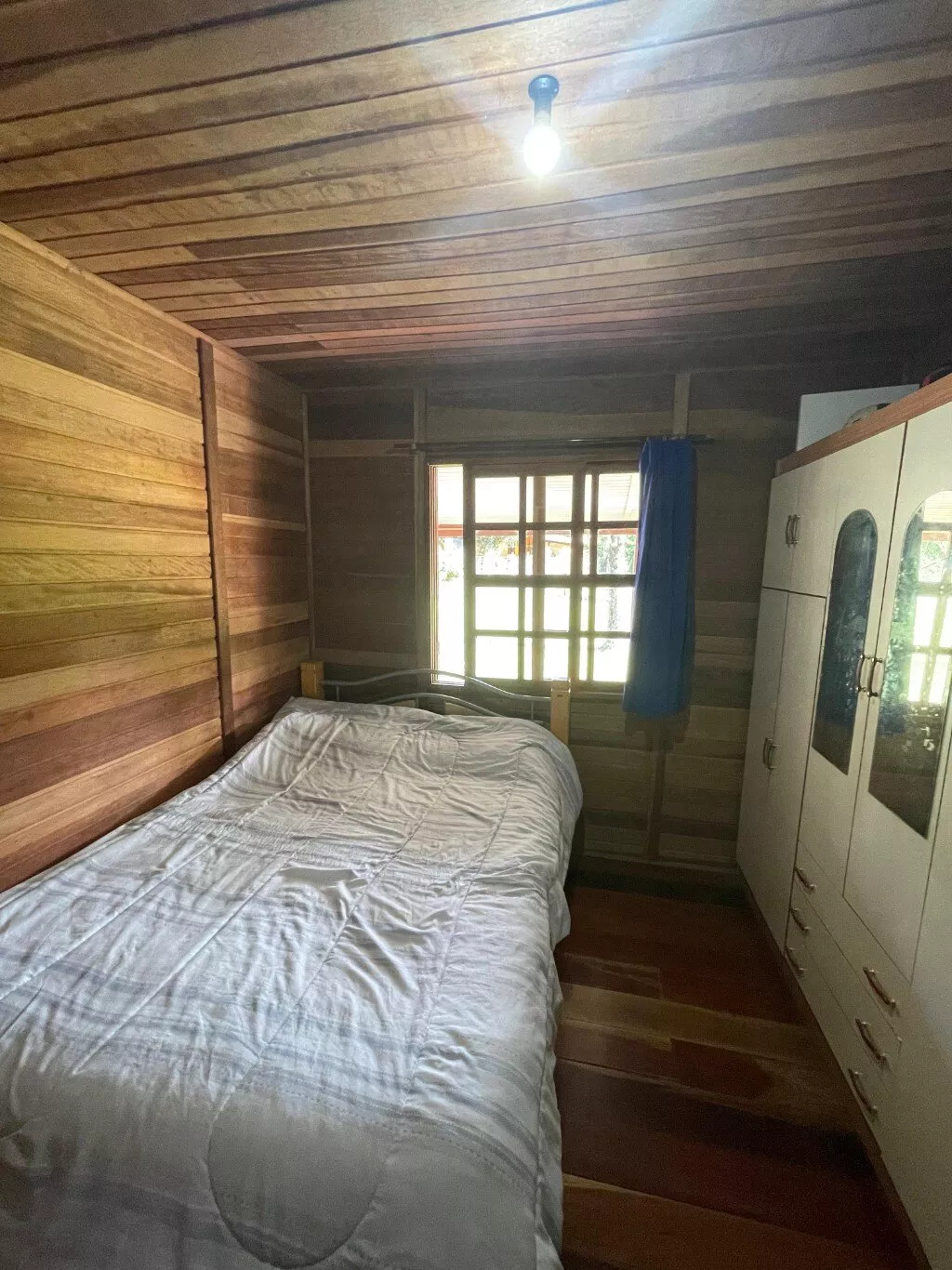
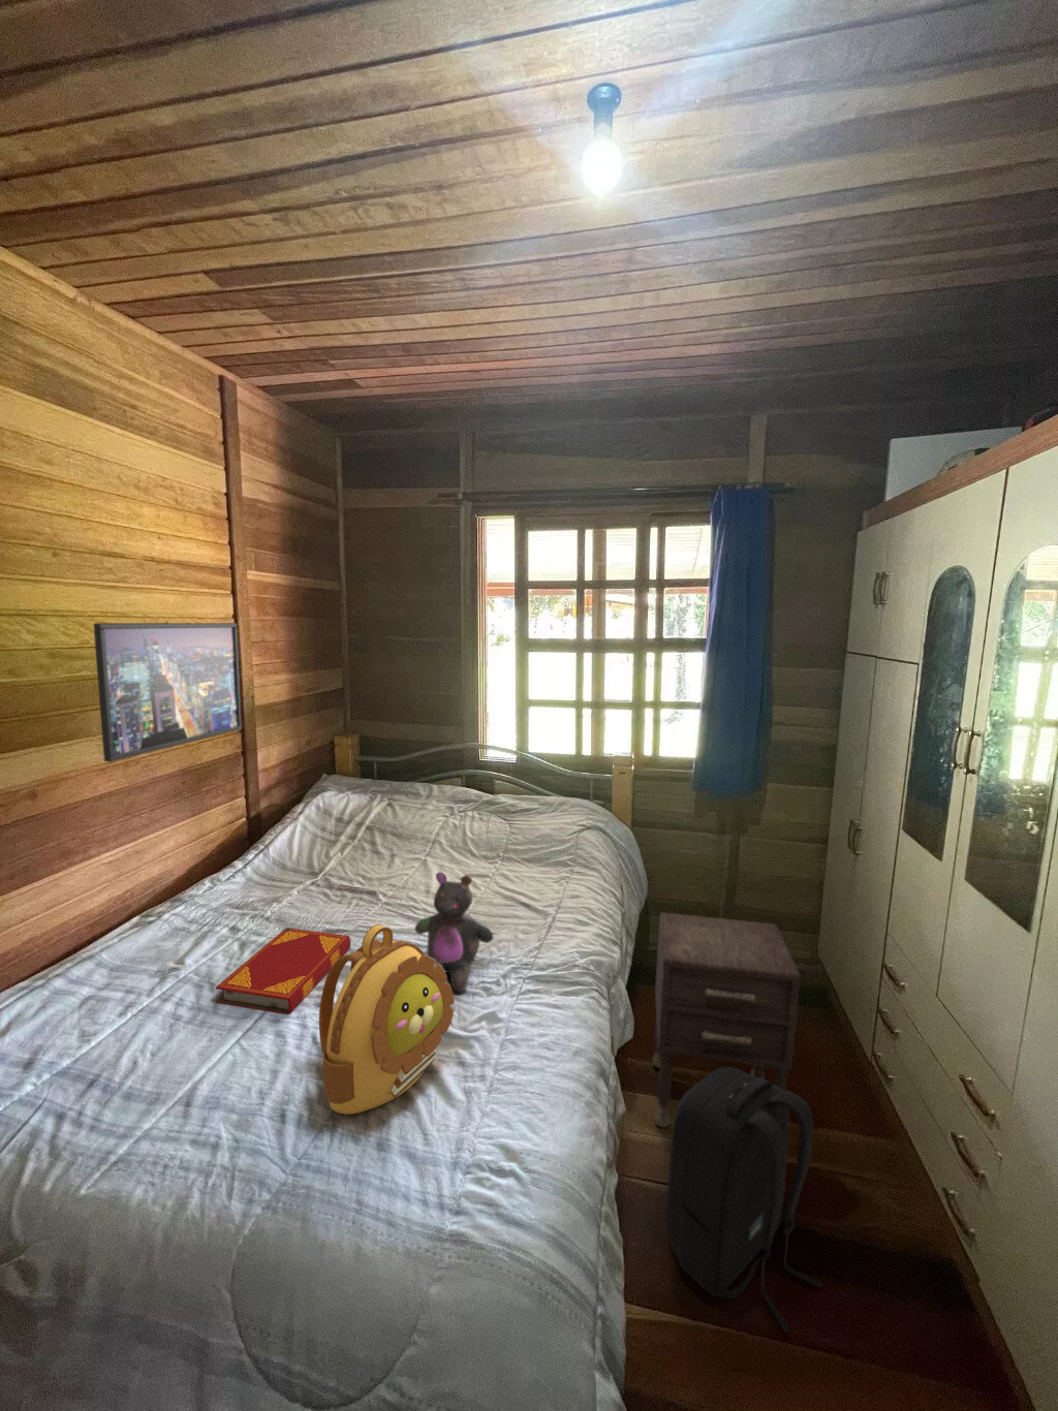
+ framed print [92,622,242,763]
+ backpack [665,1065,822,1334]
+ stuffed bear [415,871,493,992]
+ nightstand [652,911,801,1128]
+ backpack [318,923,456,1115]
+ hardback book [214,927,351,1015]
